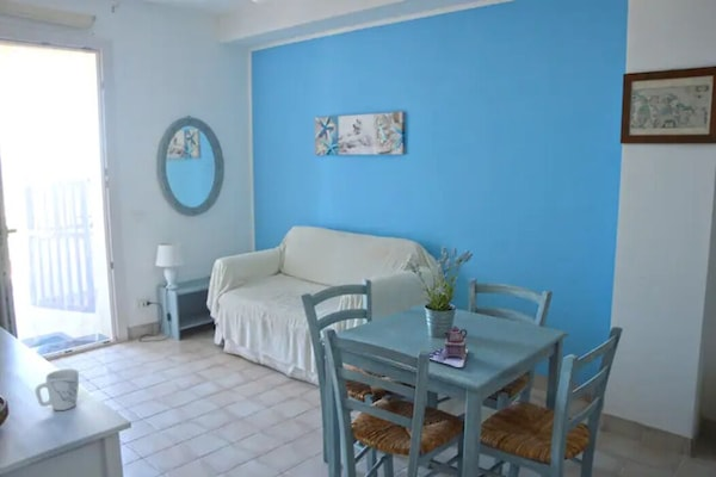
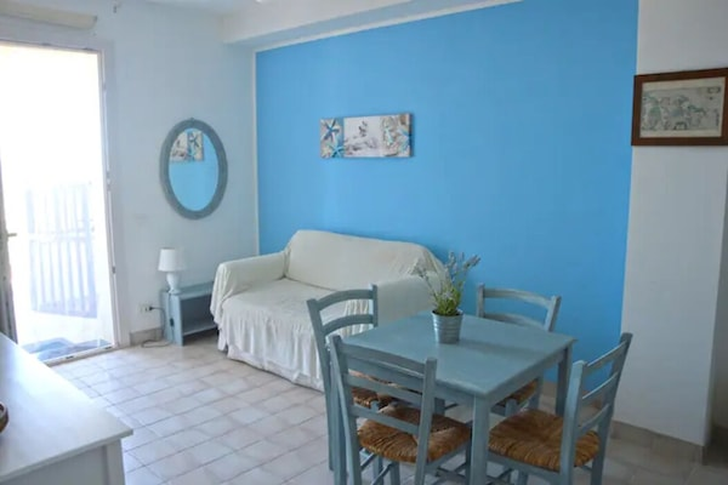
- mug [35,367,80,411]
- teapot [428,326,469,368]
